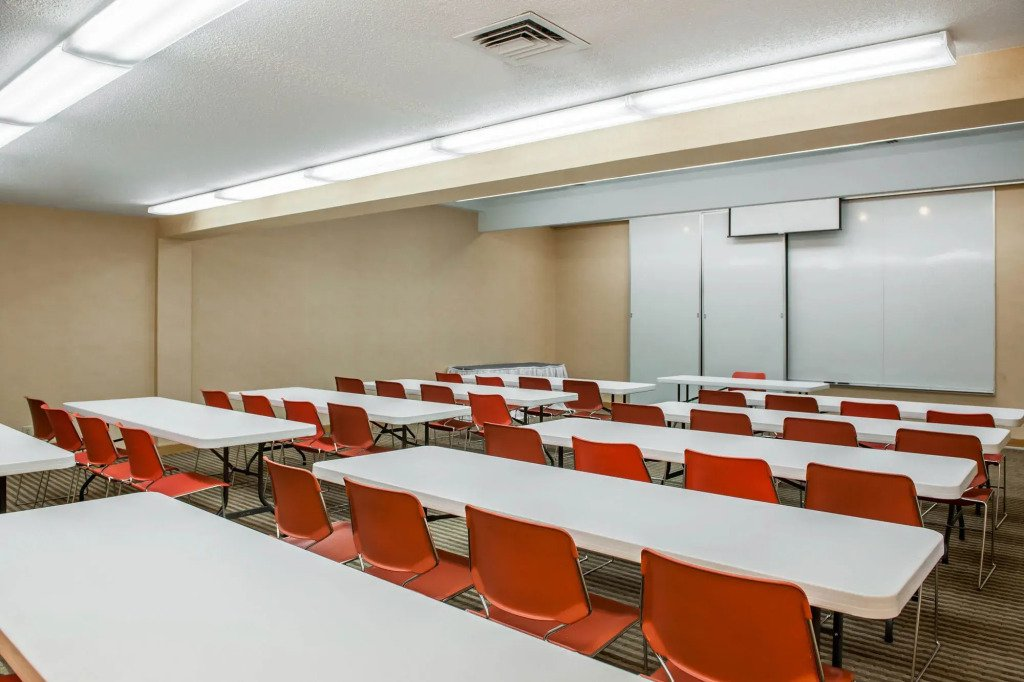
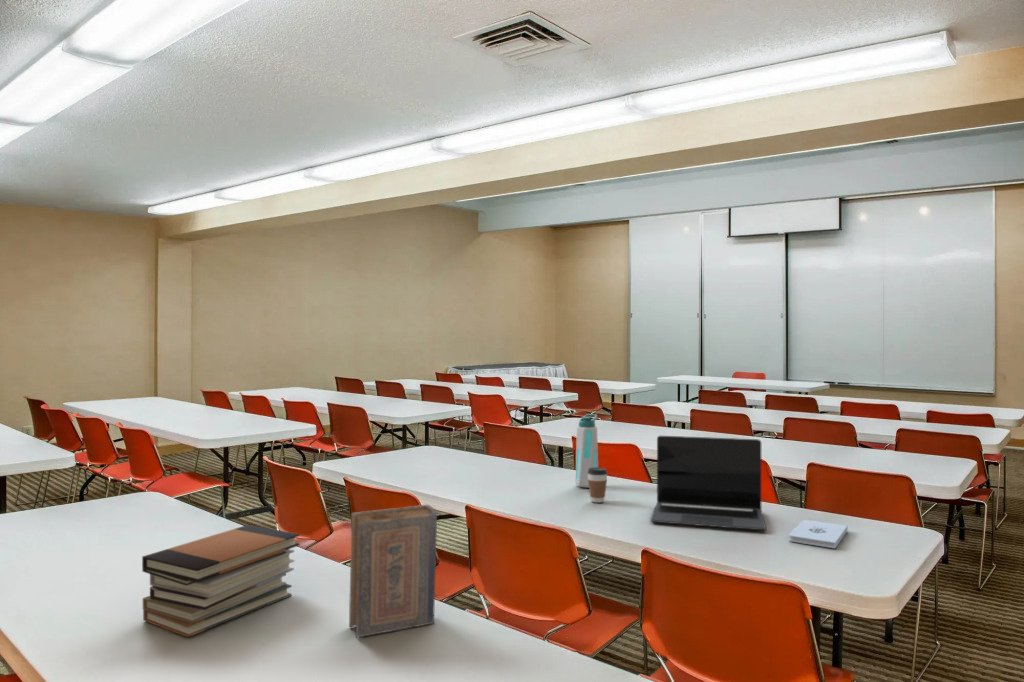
+ laptop [650,435,767,531]
+ water bottle [575,413,599,489]
+ book stack [141,524,301,638]
+ book [348,504,438,639]
+ coffee cup [587,467,608,504]
+ notepad [788,519,848,549]
